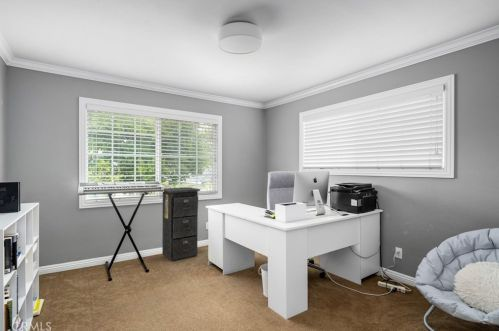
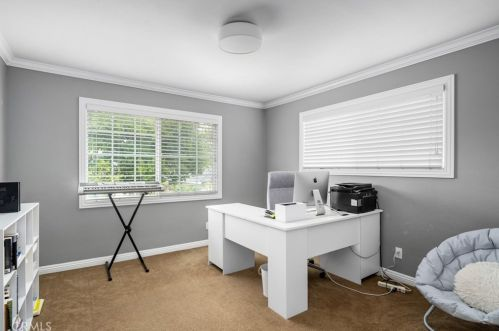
- filing cabinet [161,186,201,262]
